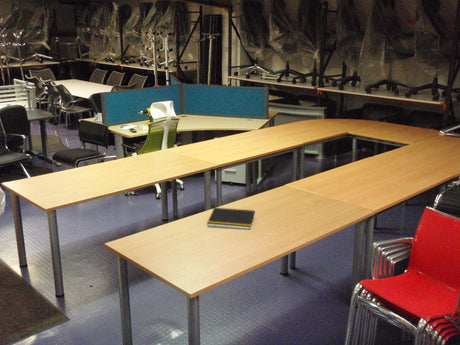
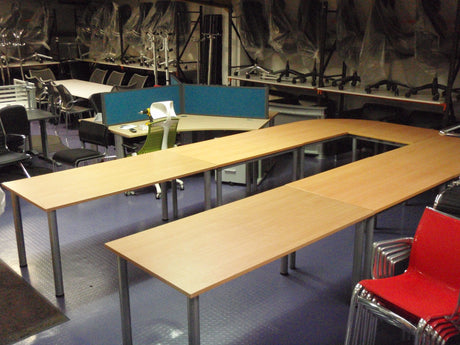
- notepad [206,207,256,230]
